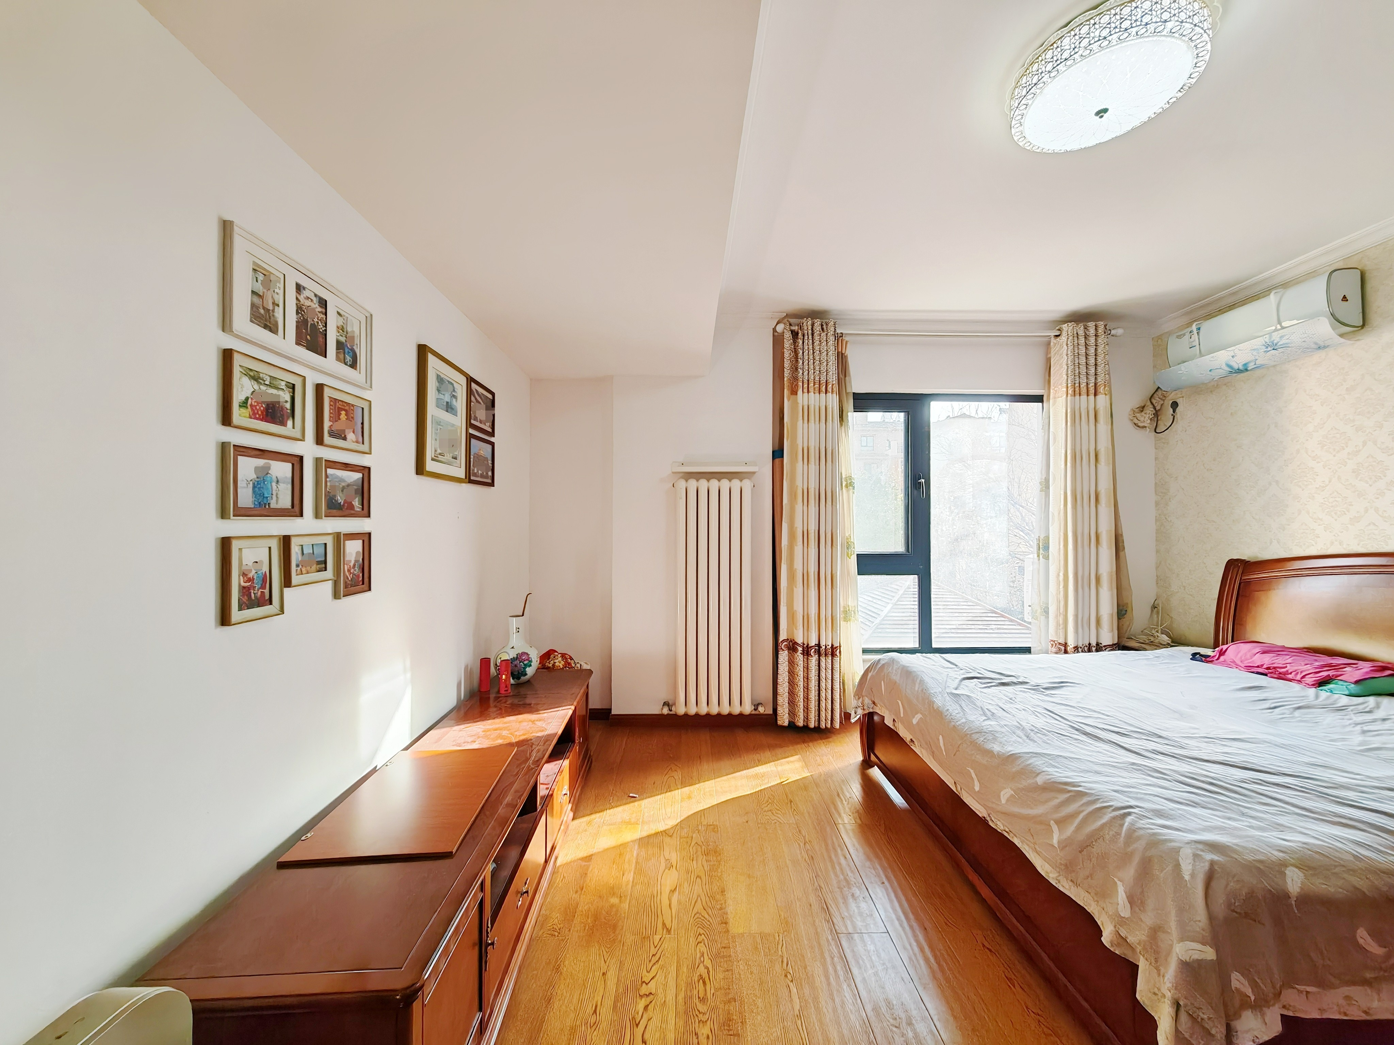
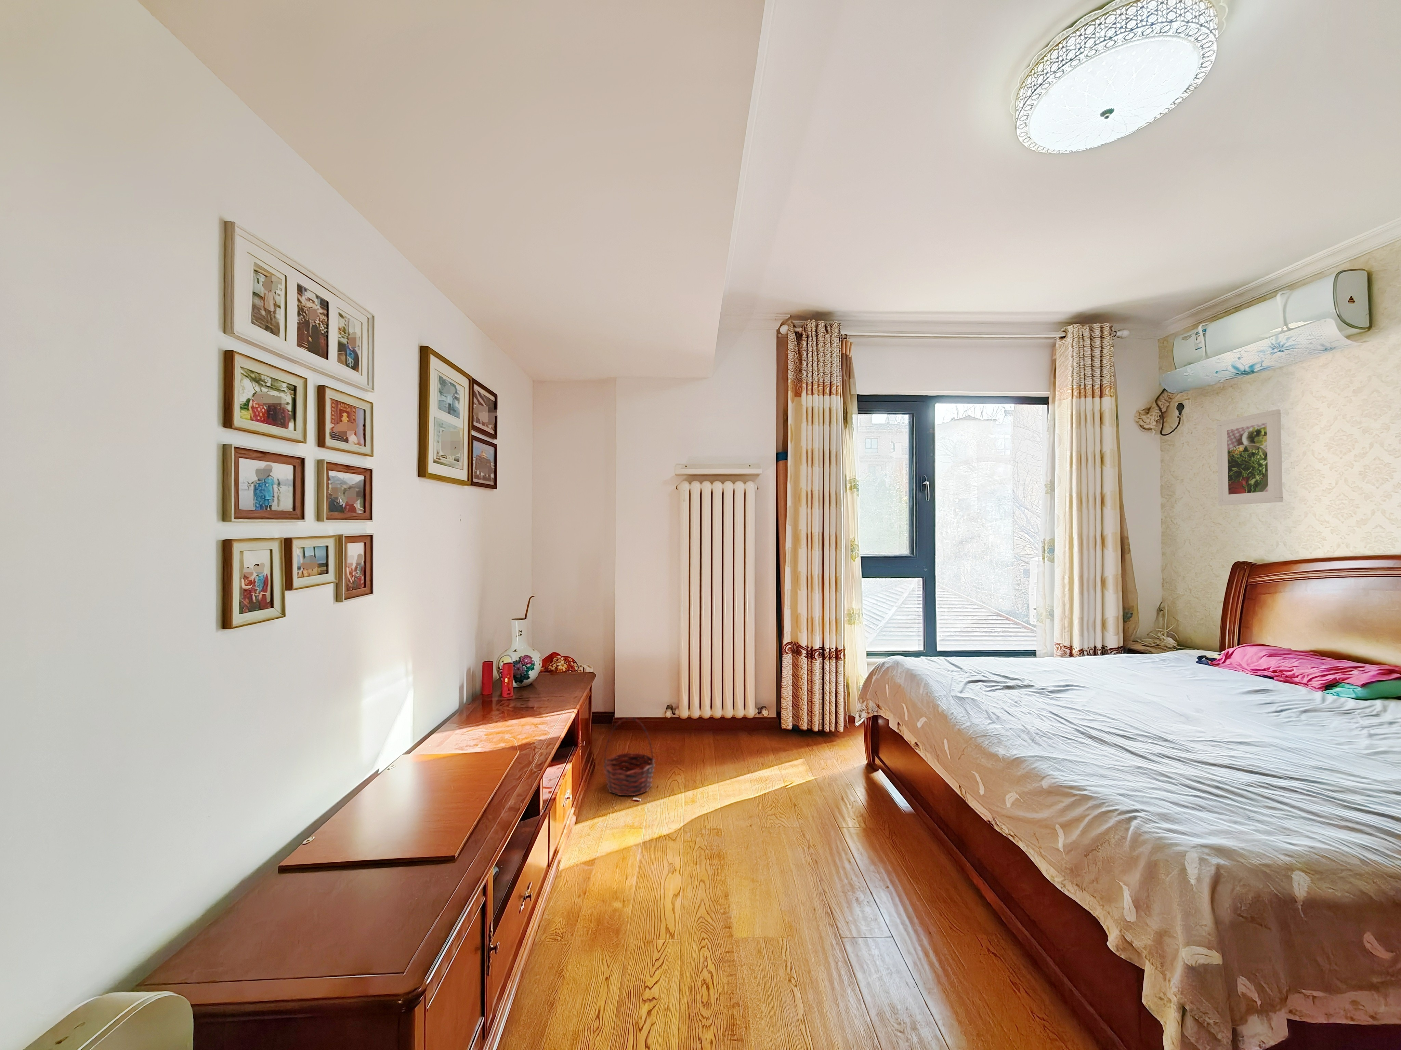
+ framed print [1217,409,1283,506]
+ basket [602,717,655,796]
